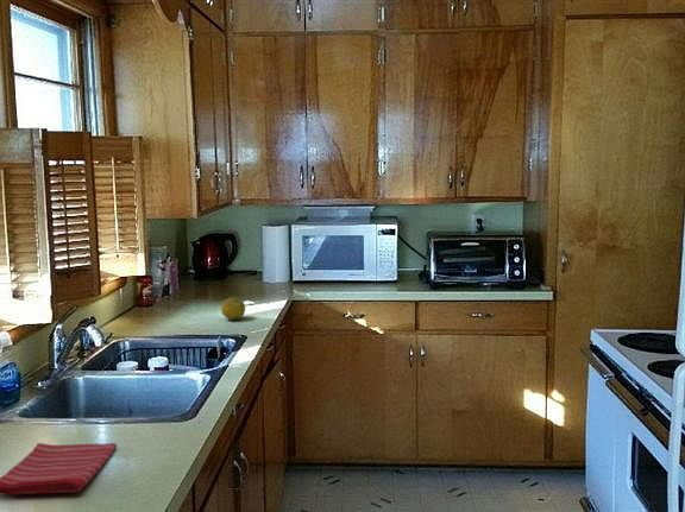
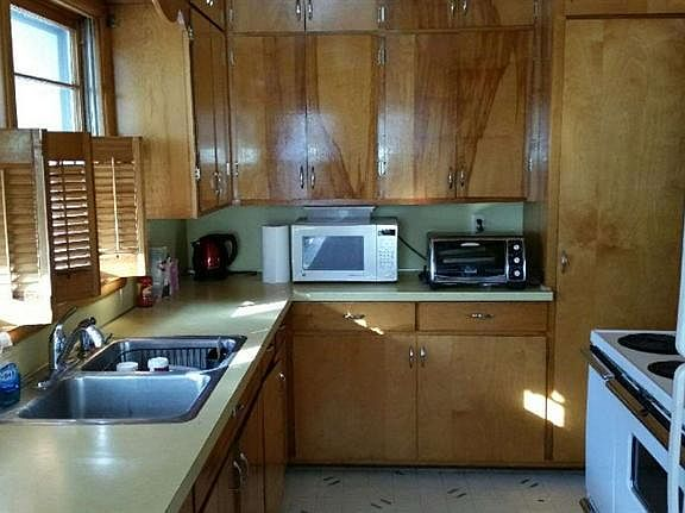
- dish towel [0,442,118,497]
- fruit [220,297,246,321]
